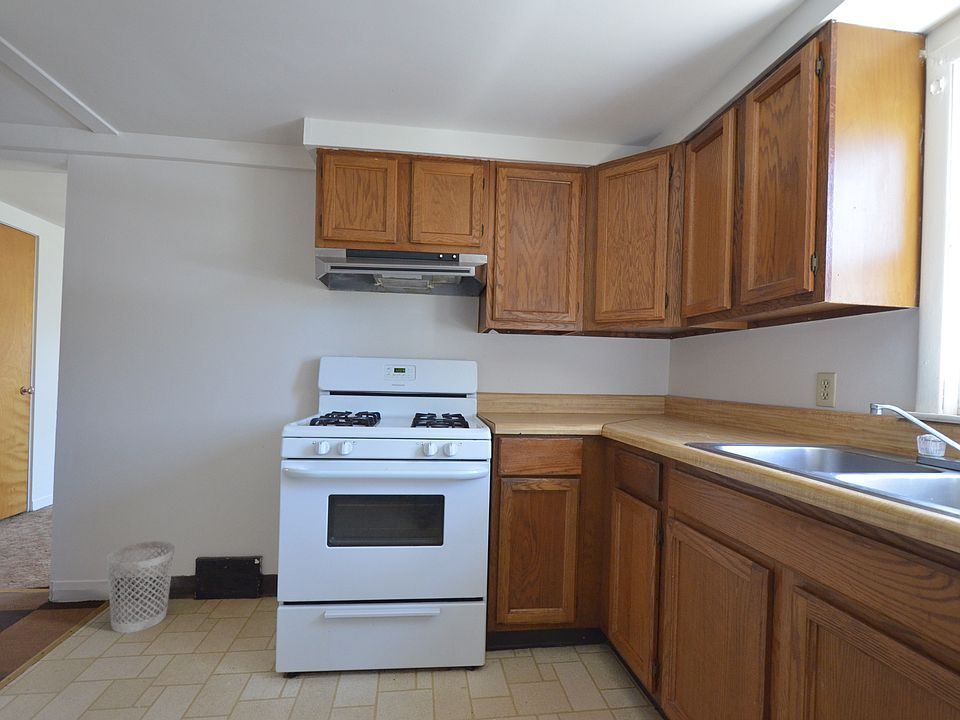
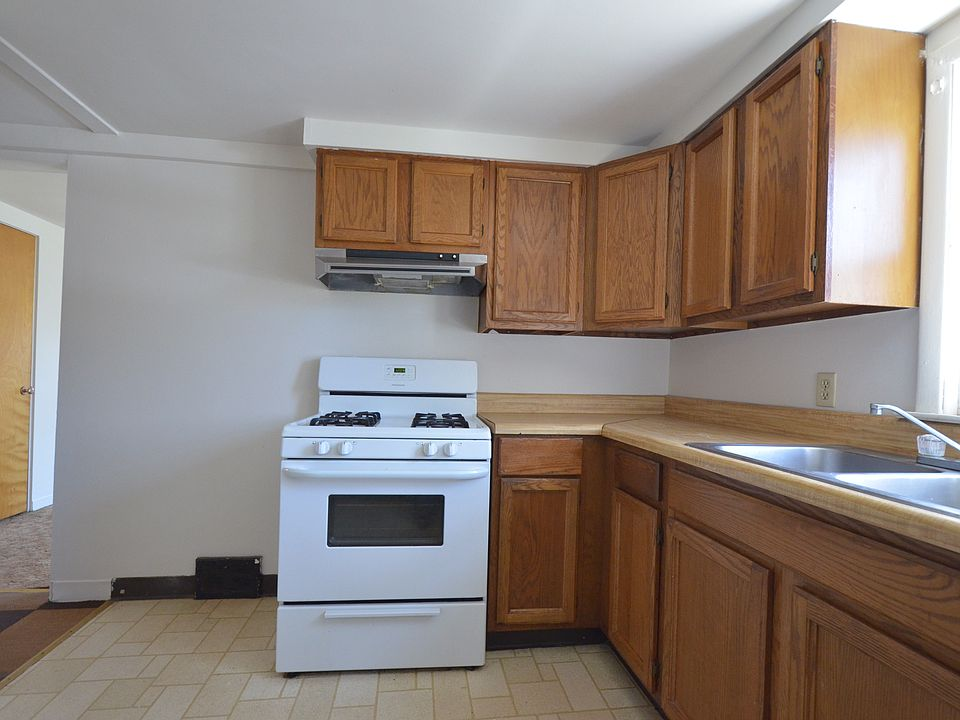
- wastebasket [106,540,176,634]
